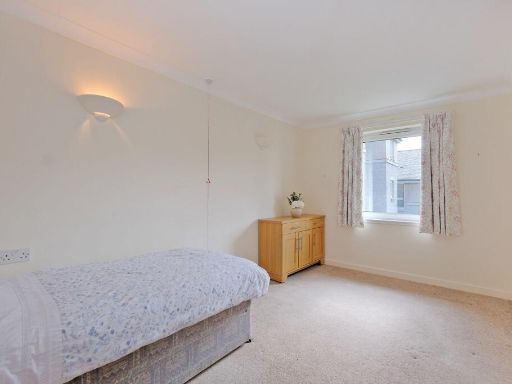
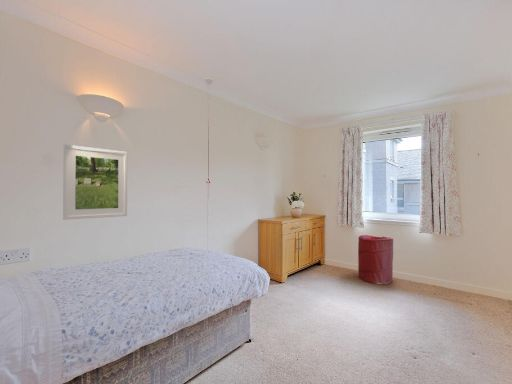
+ laundry hamper [357,234,394,285]
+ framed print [62,144,128,221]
